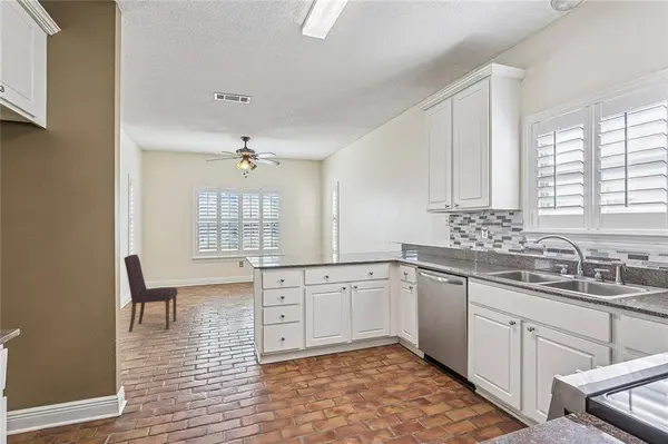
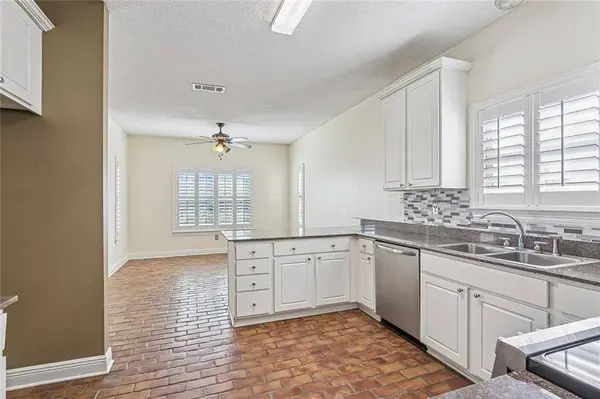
- dining chair [124,254,178,333]
